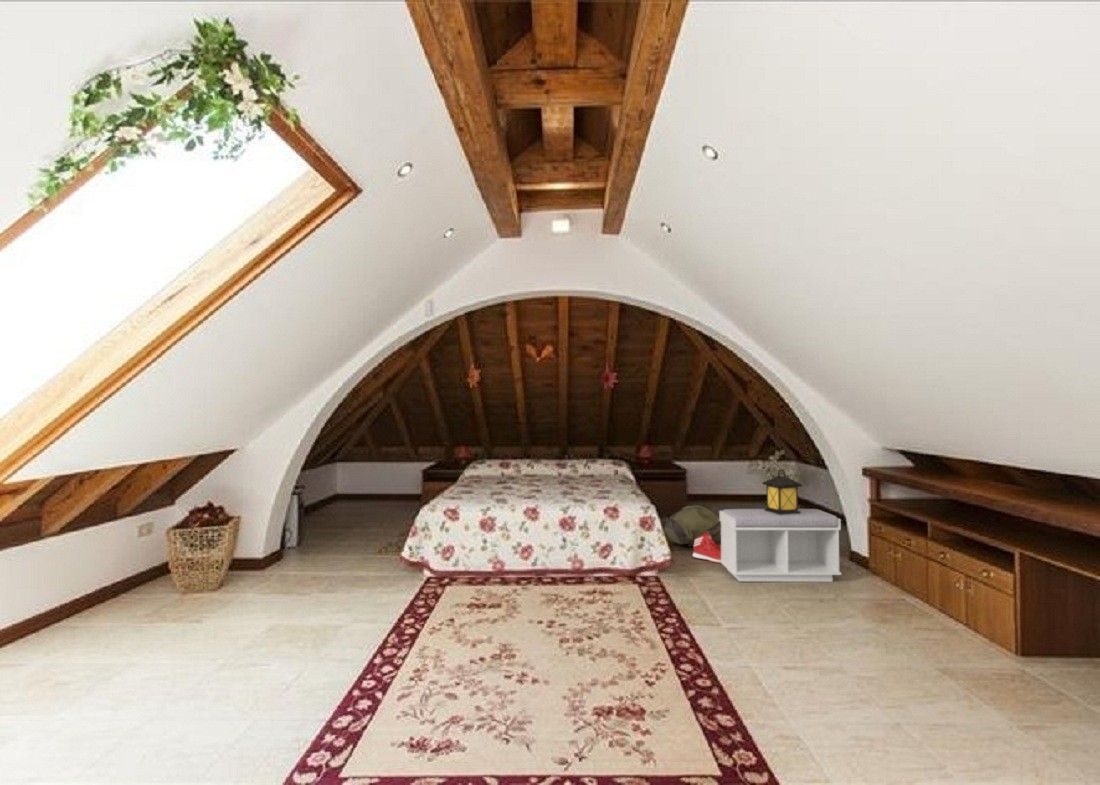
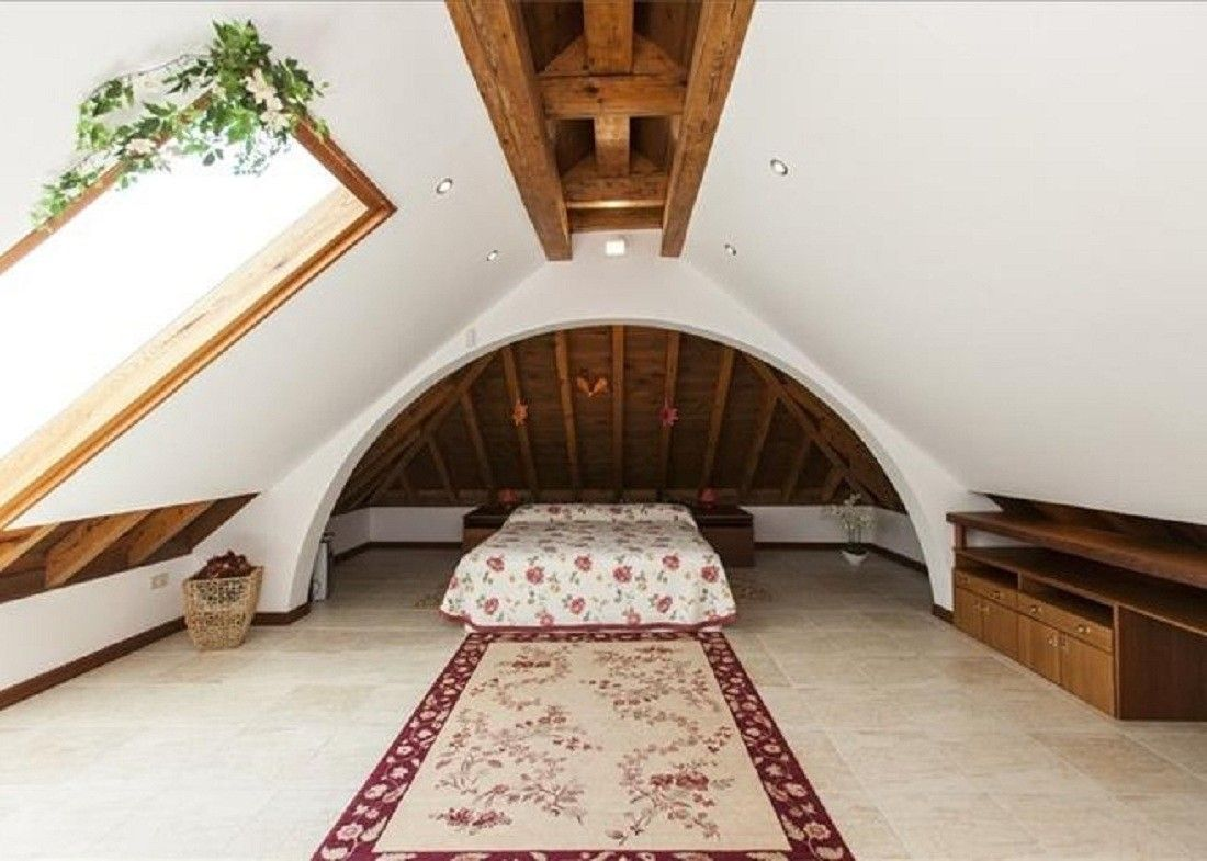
- bench [718,508,842,583]
- sneaker [692,532,722,564]
- lantern [762,468,803,514]
- backpack [663,504,721,547]
